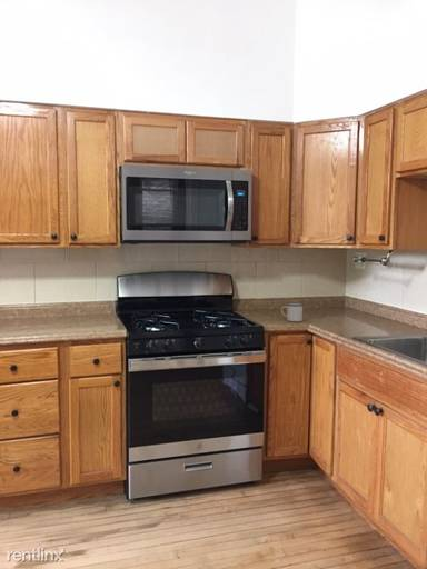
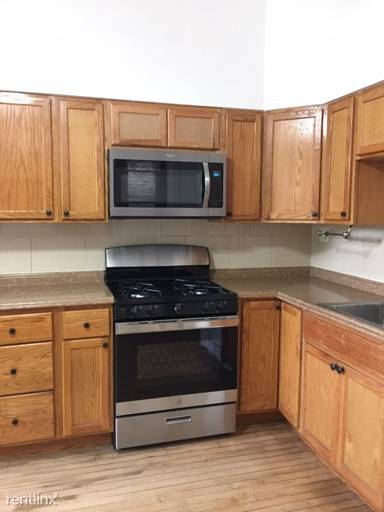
- mug [280,302,305,322]
